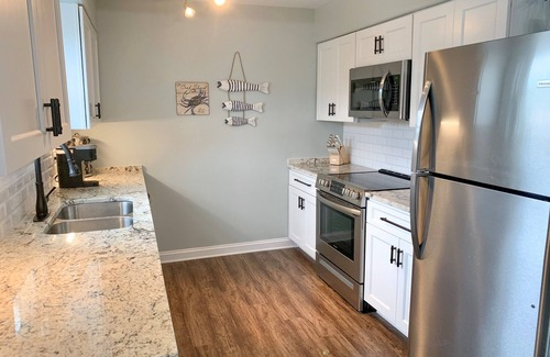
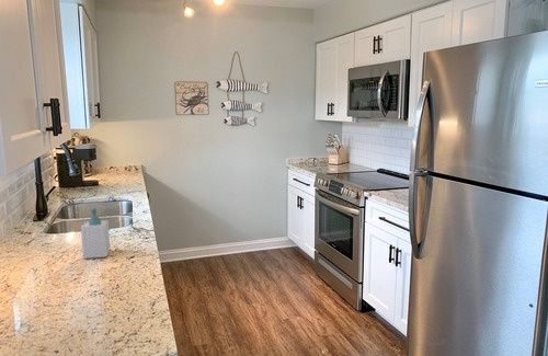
+ soap bottle [80,205,111,260]
